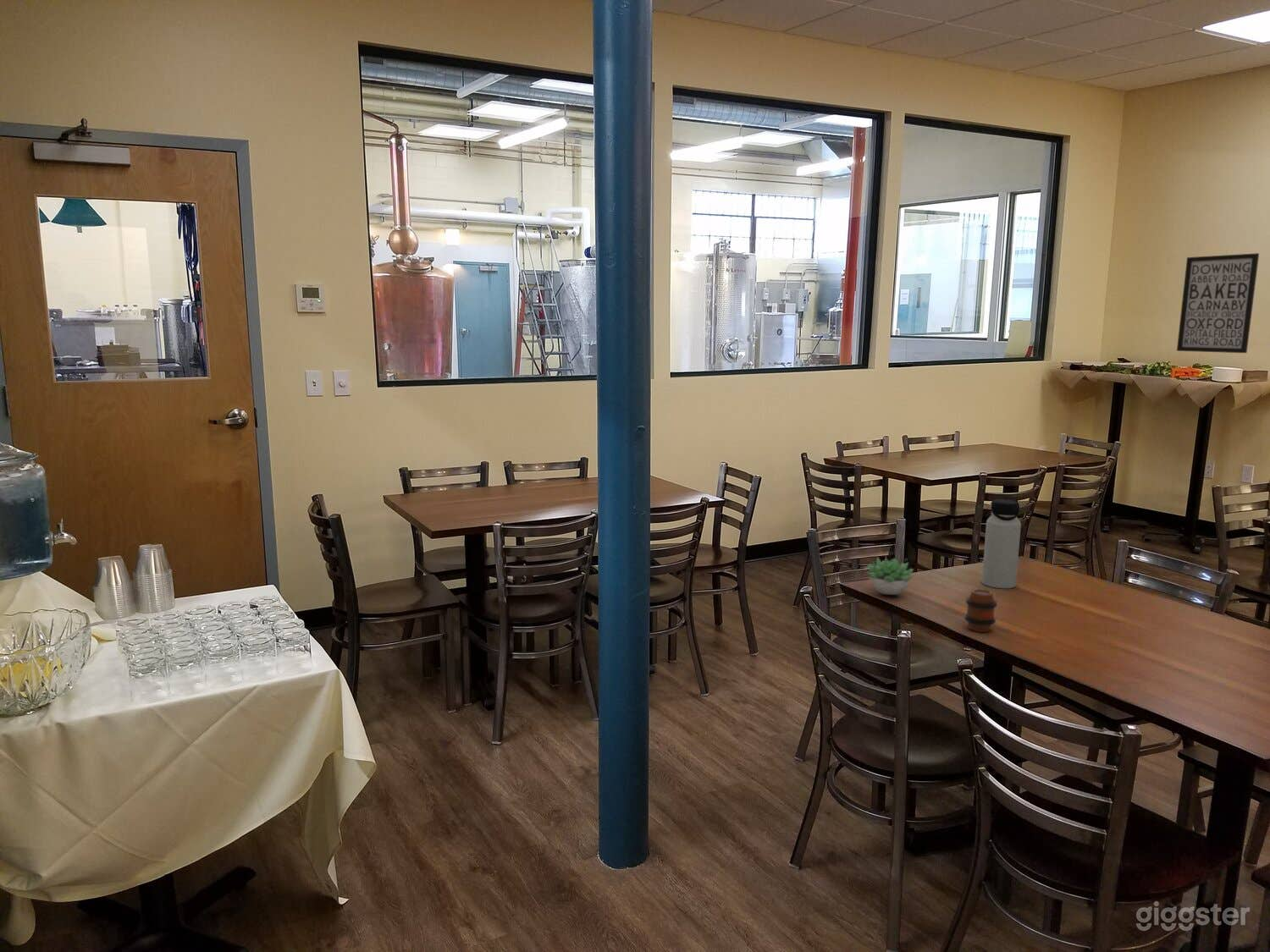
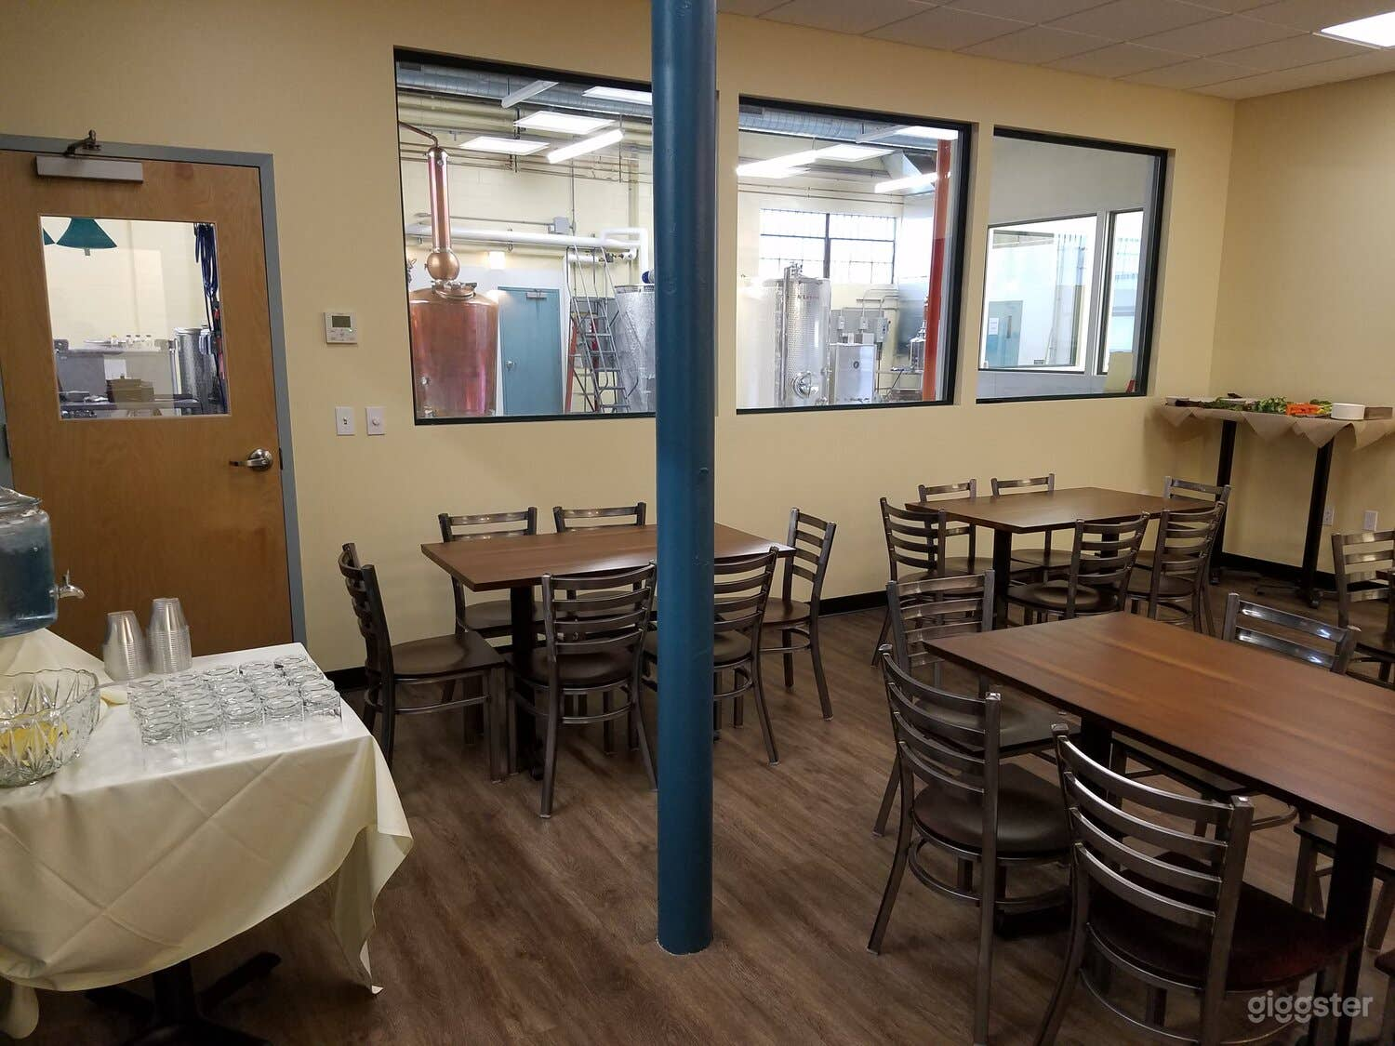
- water bottle [981,498,1022,589]
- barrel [964,588,998,633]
- wall art [1176,252,1260,354]
- succulent plant [866,558,914,596]
